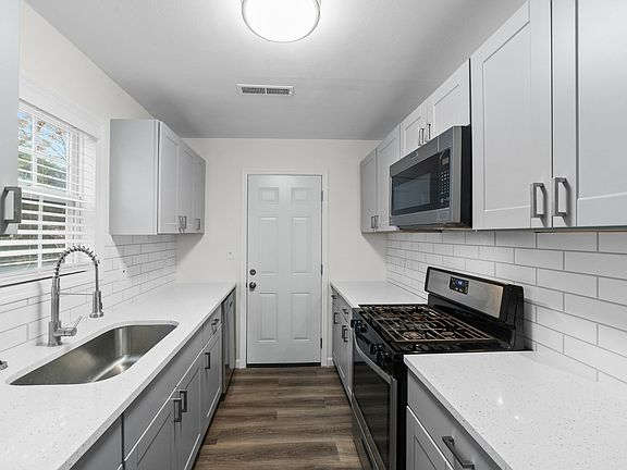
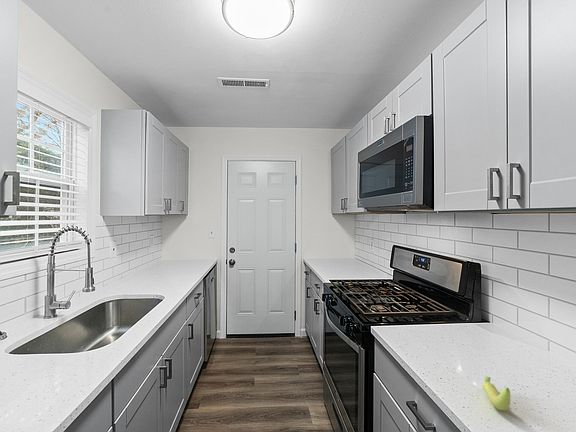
+ banana [482,375,512,412]
